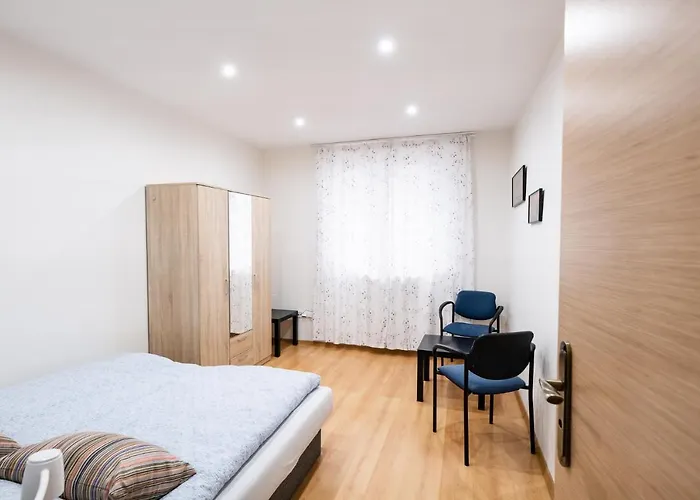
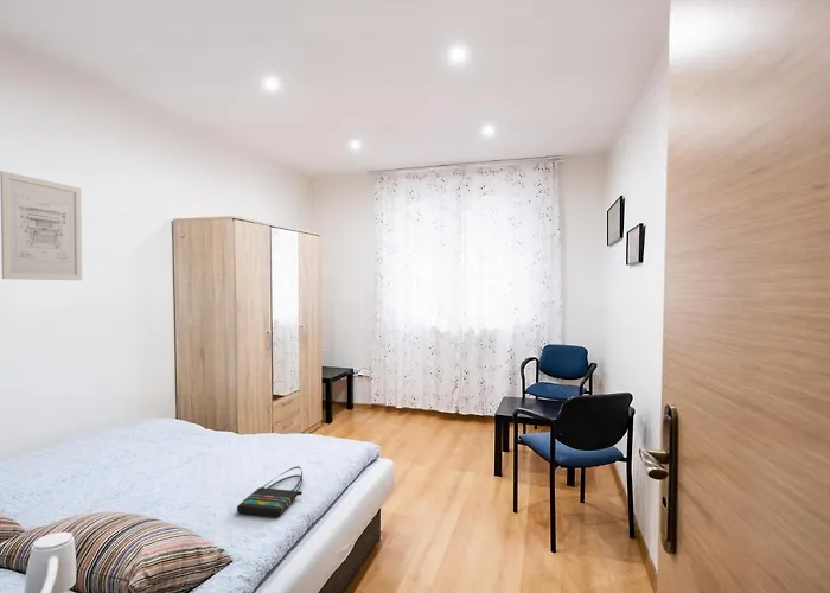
+ tote bag [236,465,304,518]
+ wall art [0,170,83,281]
